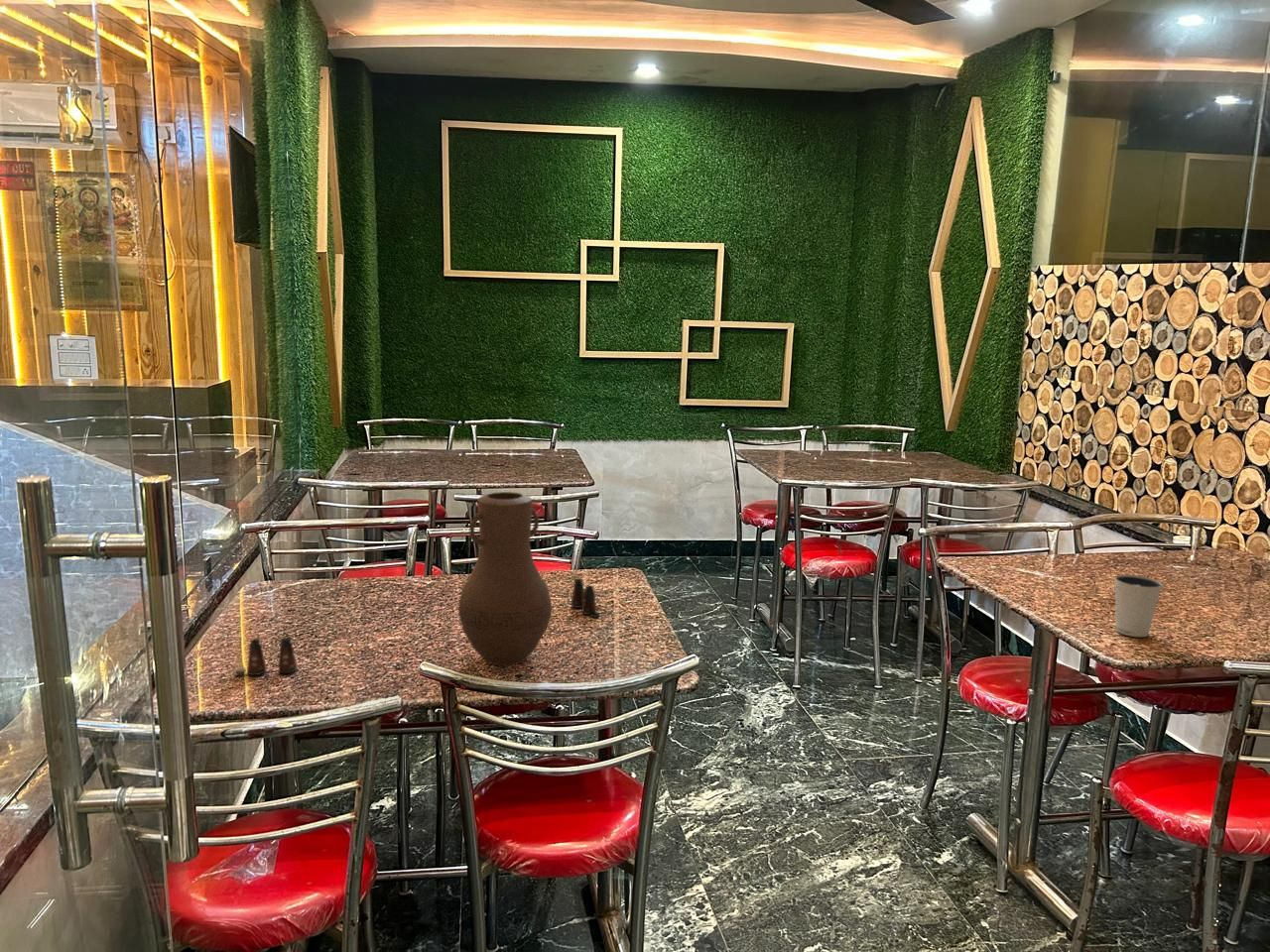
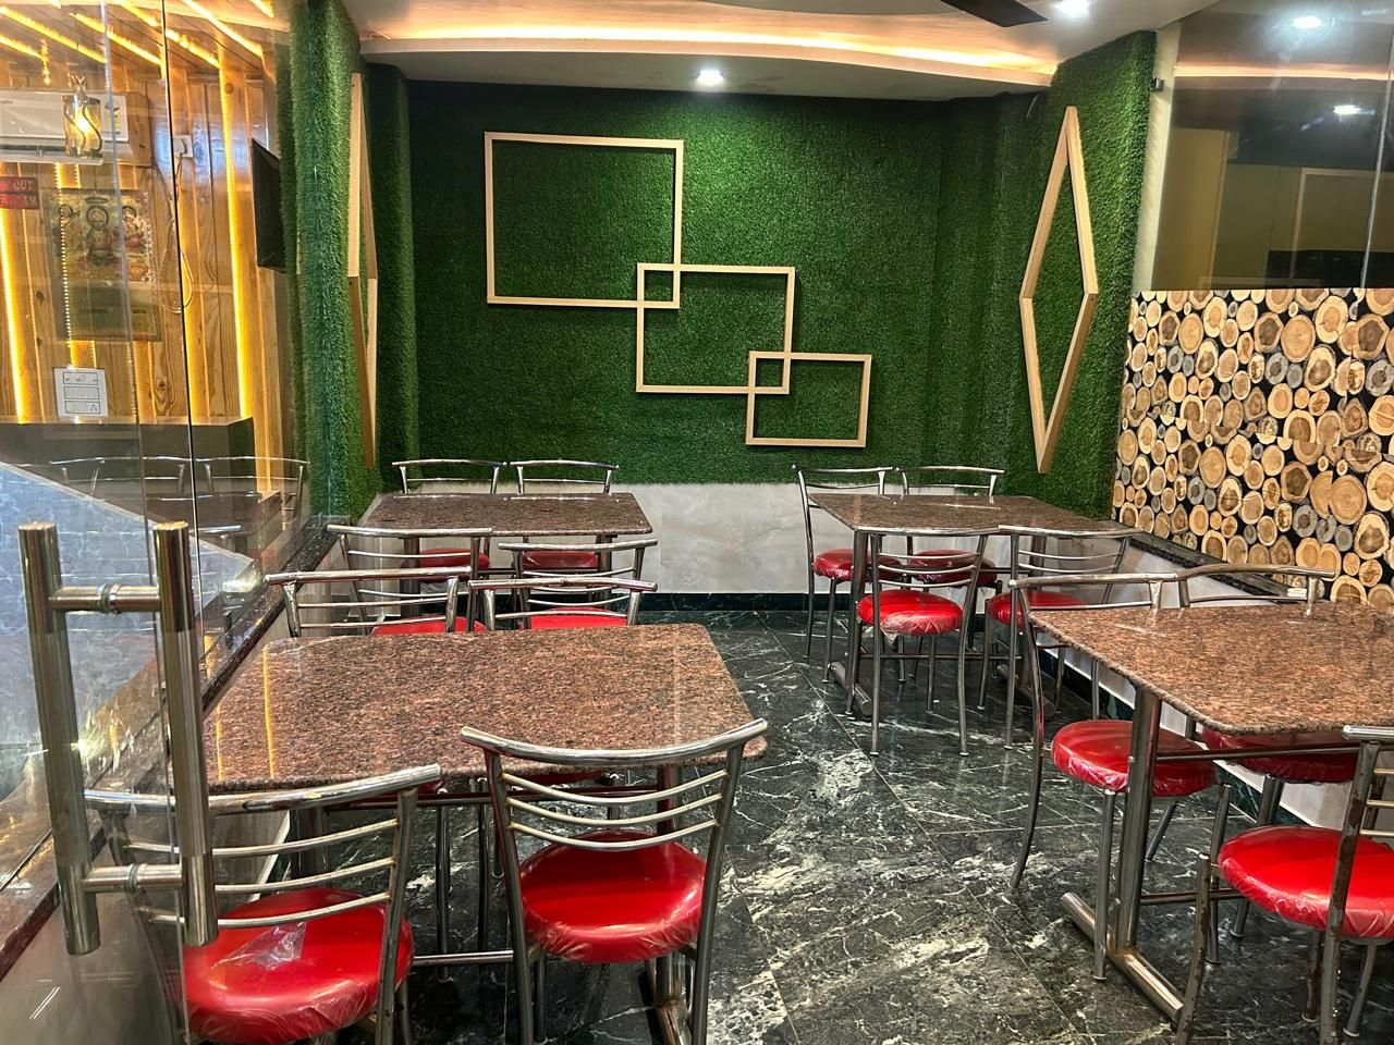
- salt shaker [234,636,298,676]
- dixie cup [1113,574,1164,638]
- salt shaker [570,577,600,618]
- vase [457,491,554,666]
